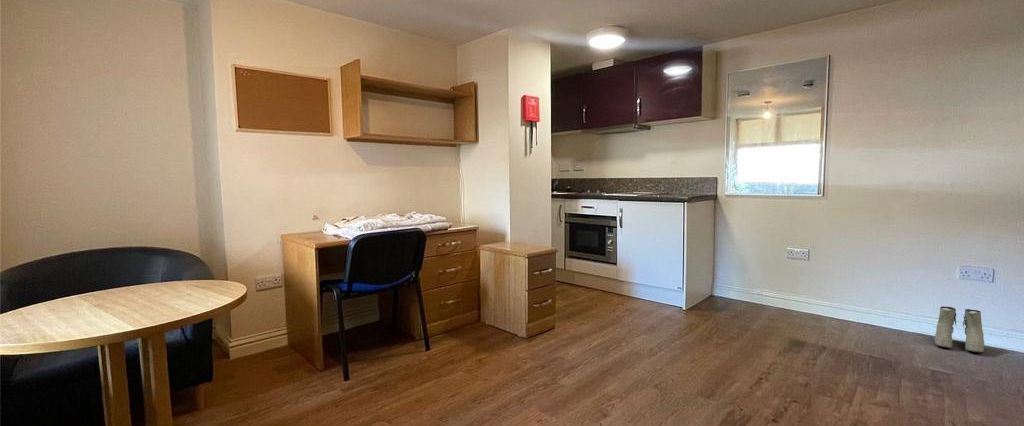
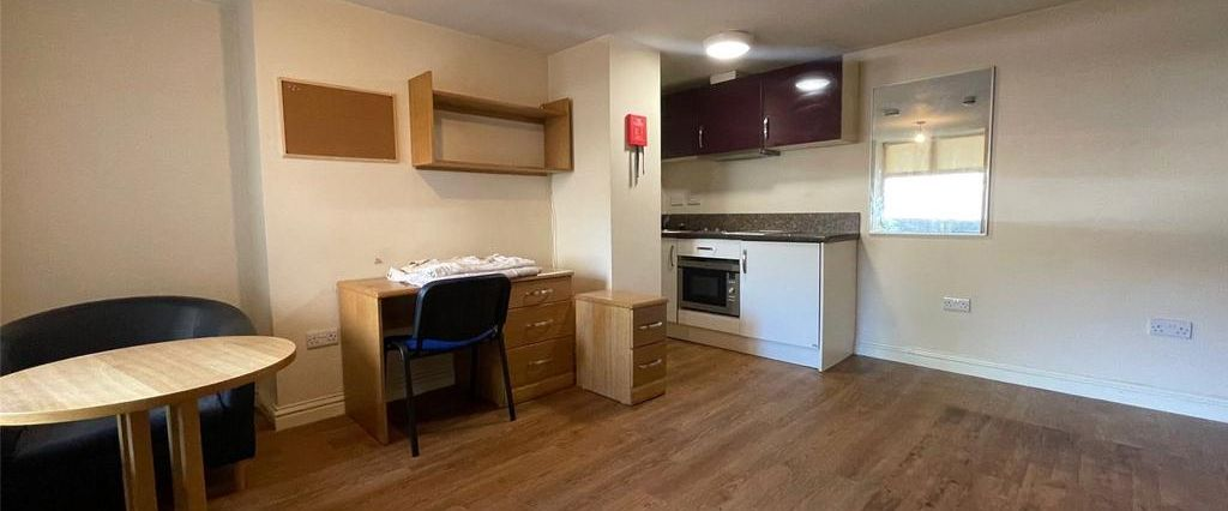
- boots [934,306,985,354]
